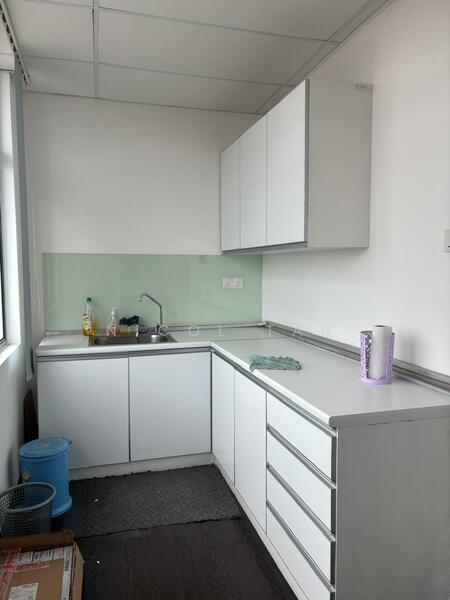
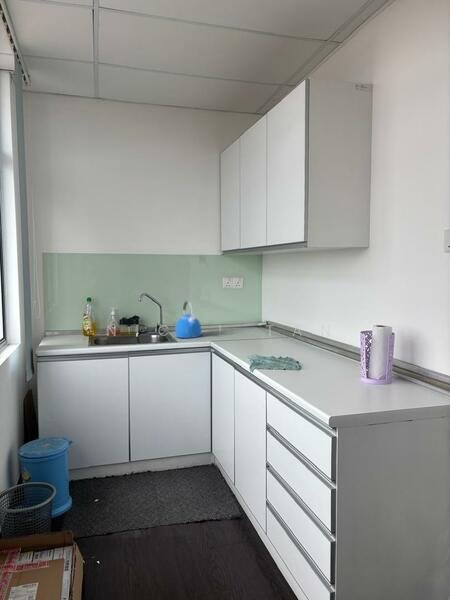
+ kettle [174,300,202,339]
